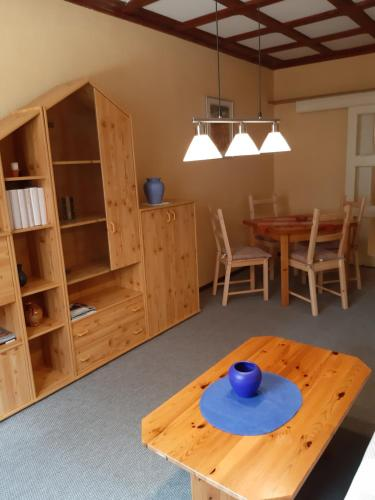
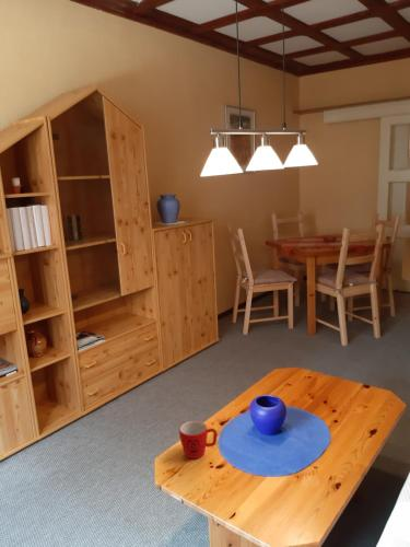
+ mug [178,420,219,459]
